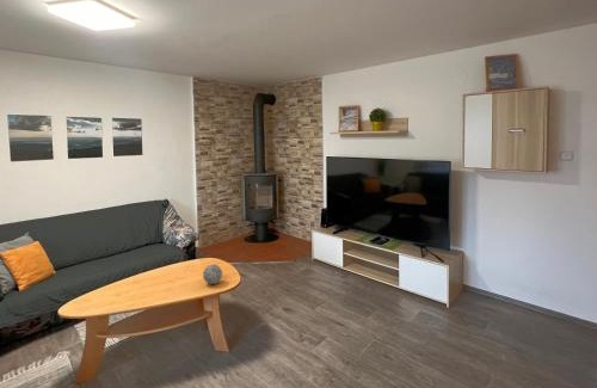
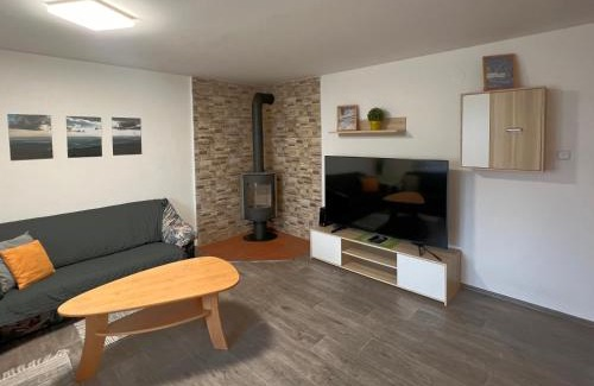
- decorative ball [202,263,223,285]
